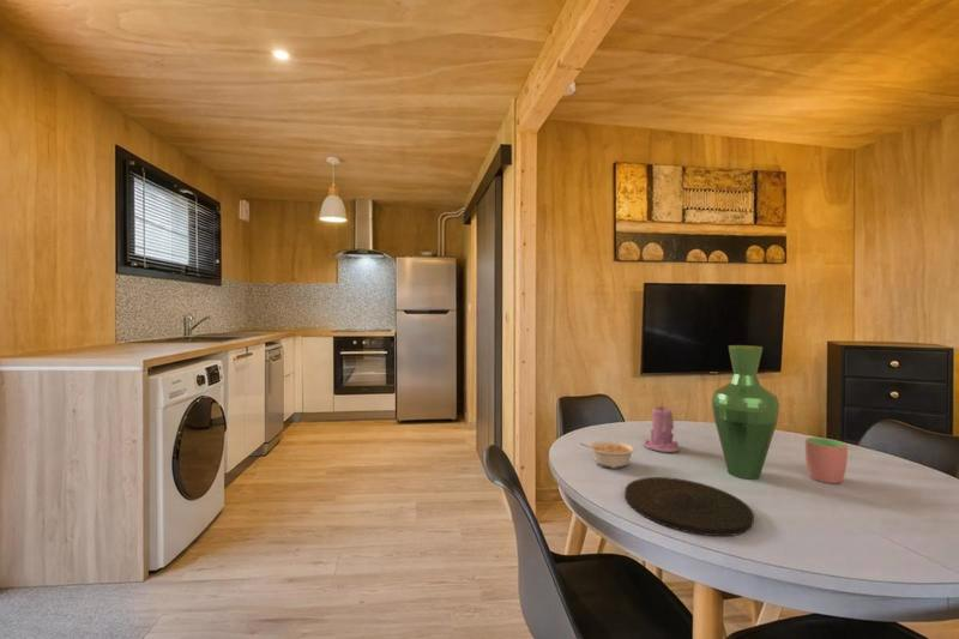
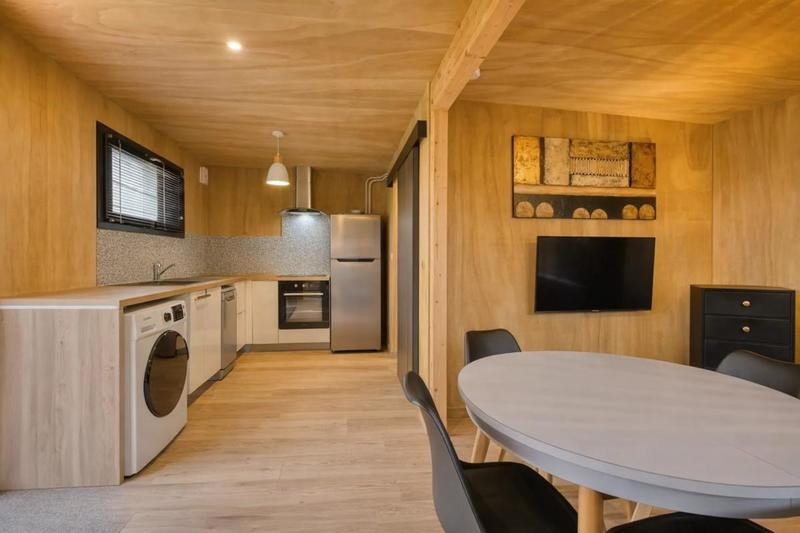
- candle [643,404,681,453]
- vase [711,344,780,480]
- legume [579,440,637,470]
- plate [623,476,755,537]
- cup [804,436,849,484]
